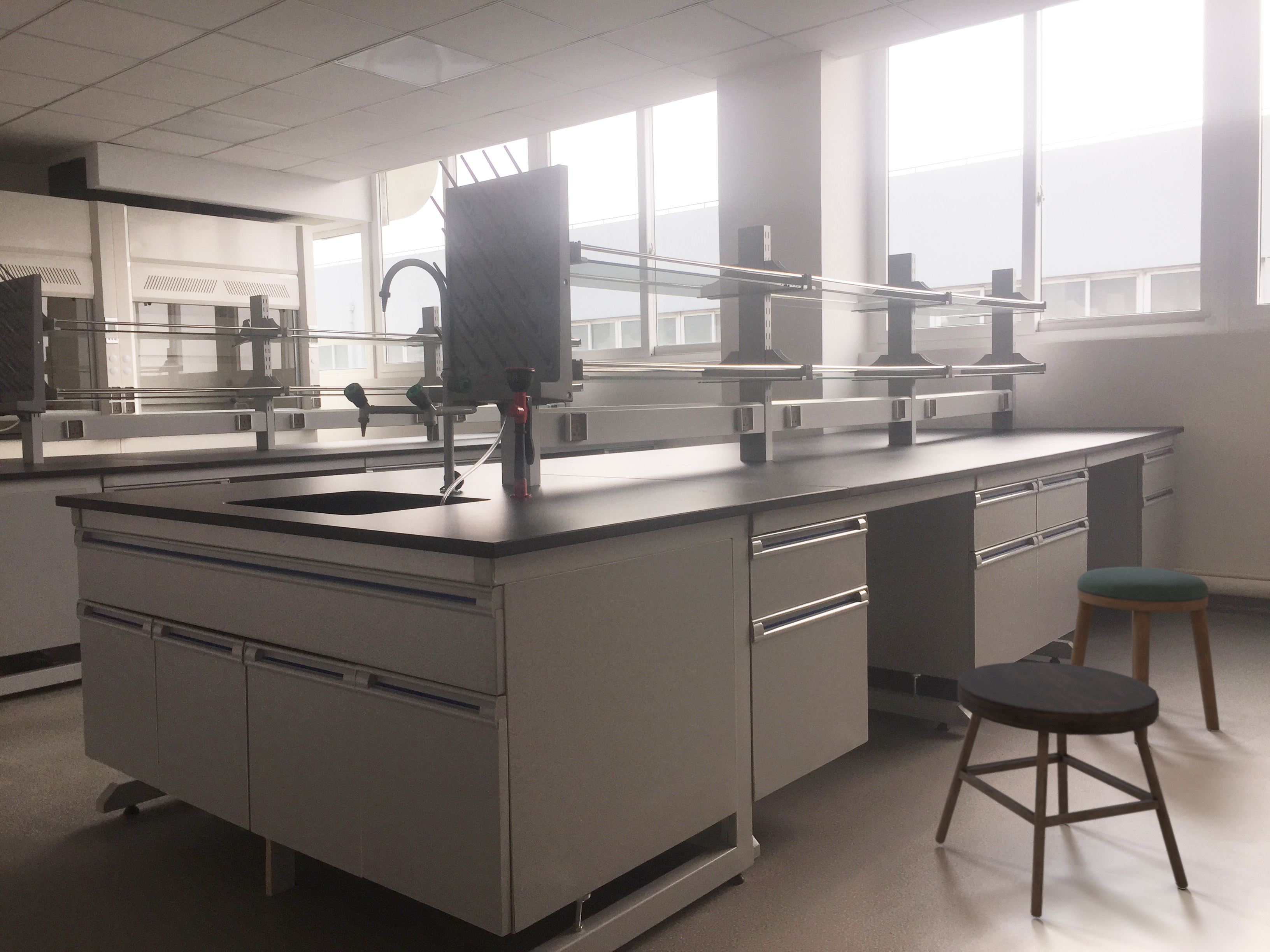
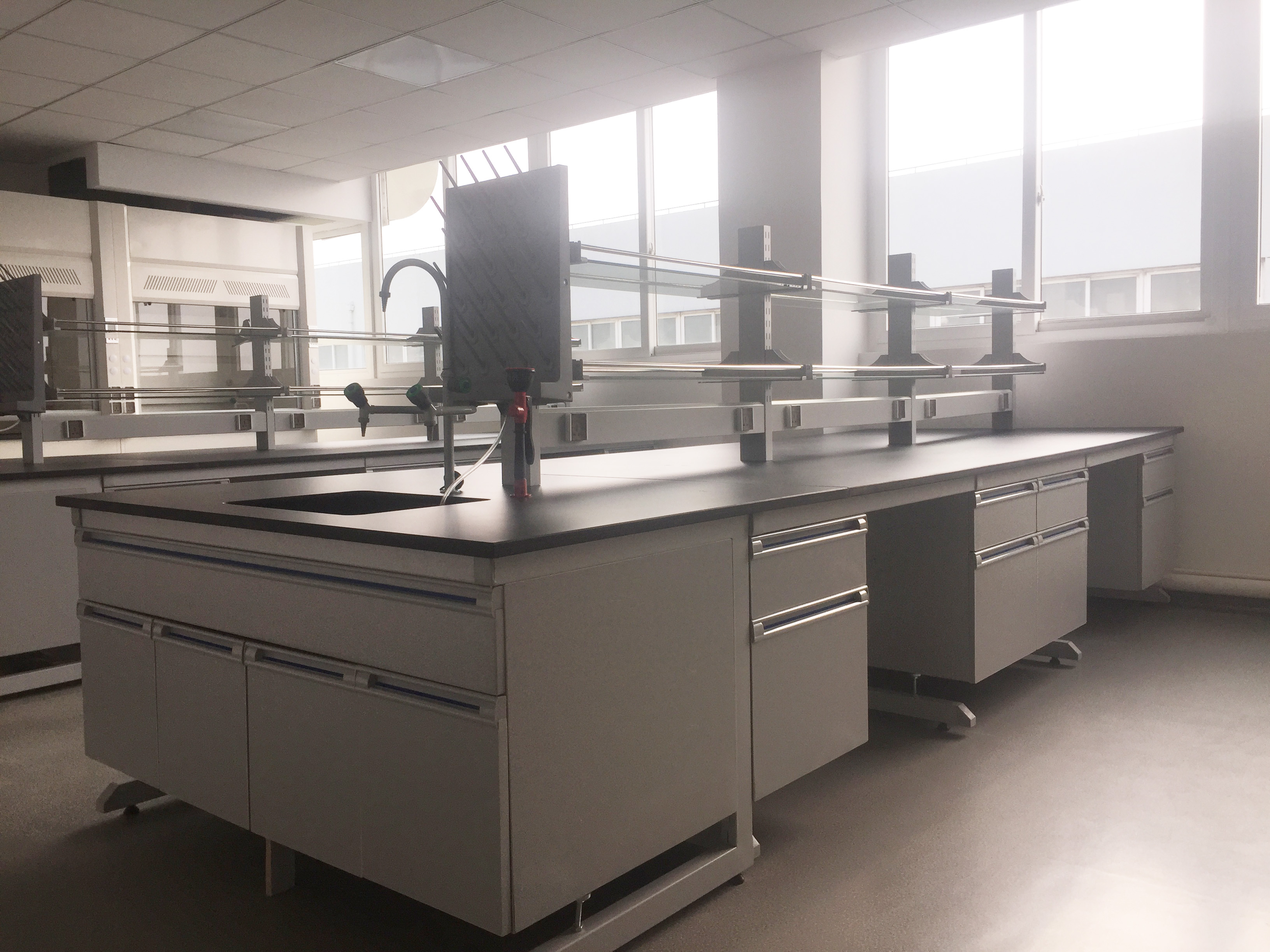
- stool [1070,566,1220,743]
- stool [935,661,1189,918]
